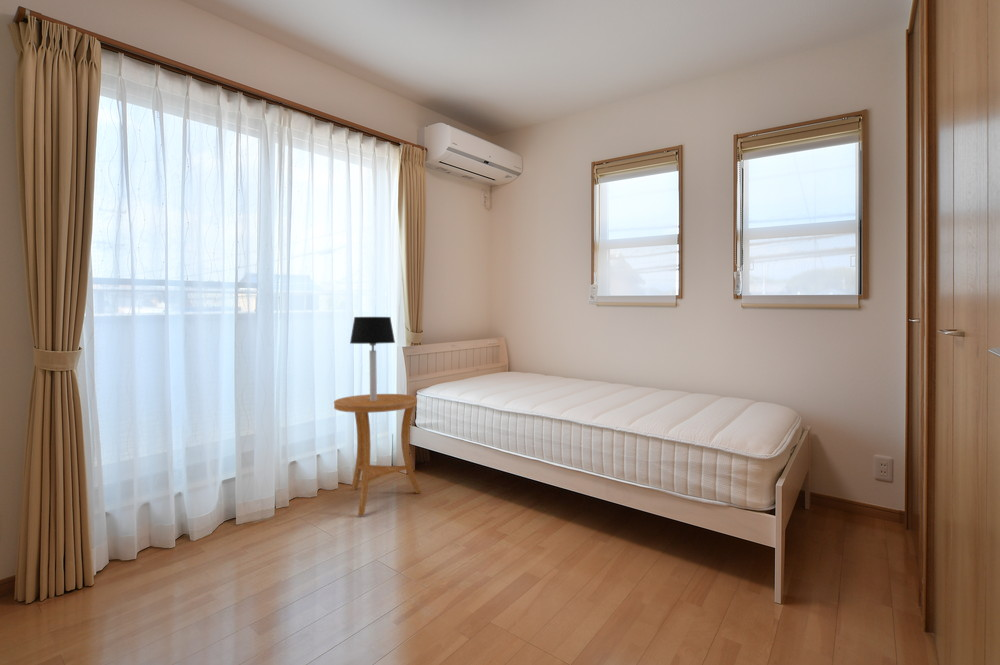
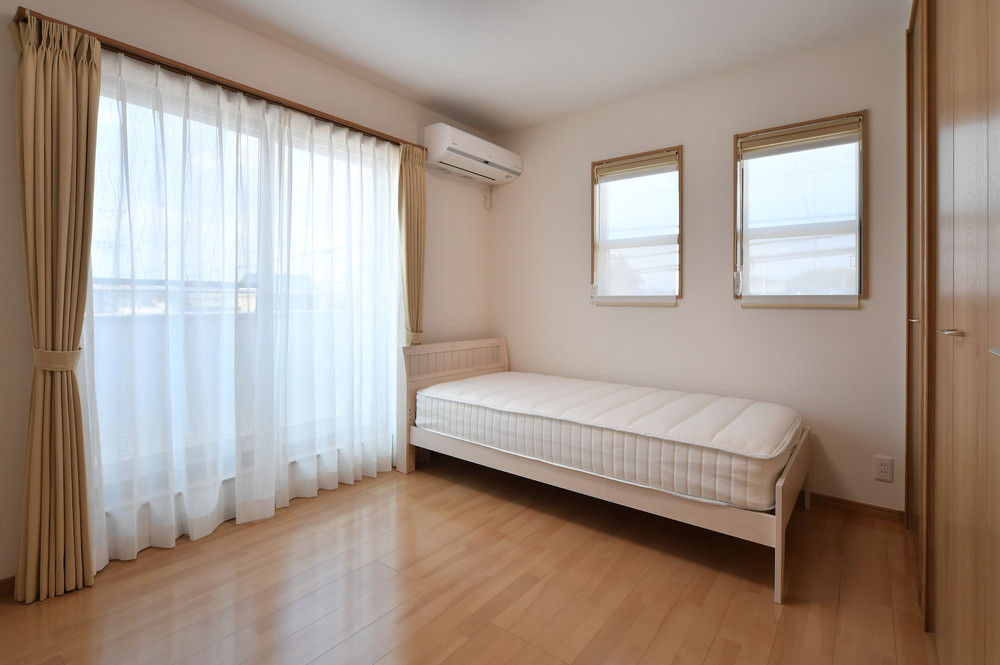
- side table [333,393,422,516]
- table lamp [349,316,396,401]
